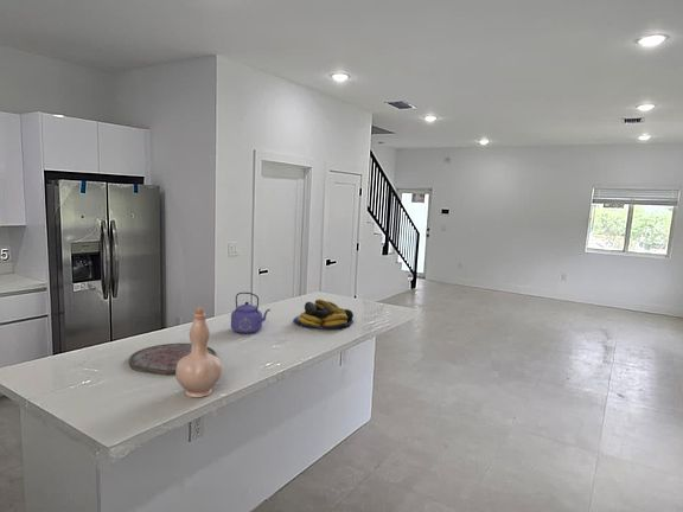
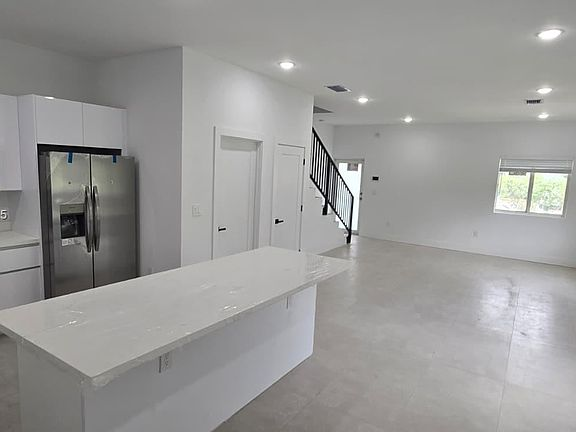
- kettle [230,292,272,334]
- vase [174,305,223,398]
- fruit bowl [293,299,355,329]
- cutting board [128,343,217,376]
